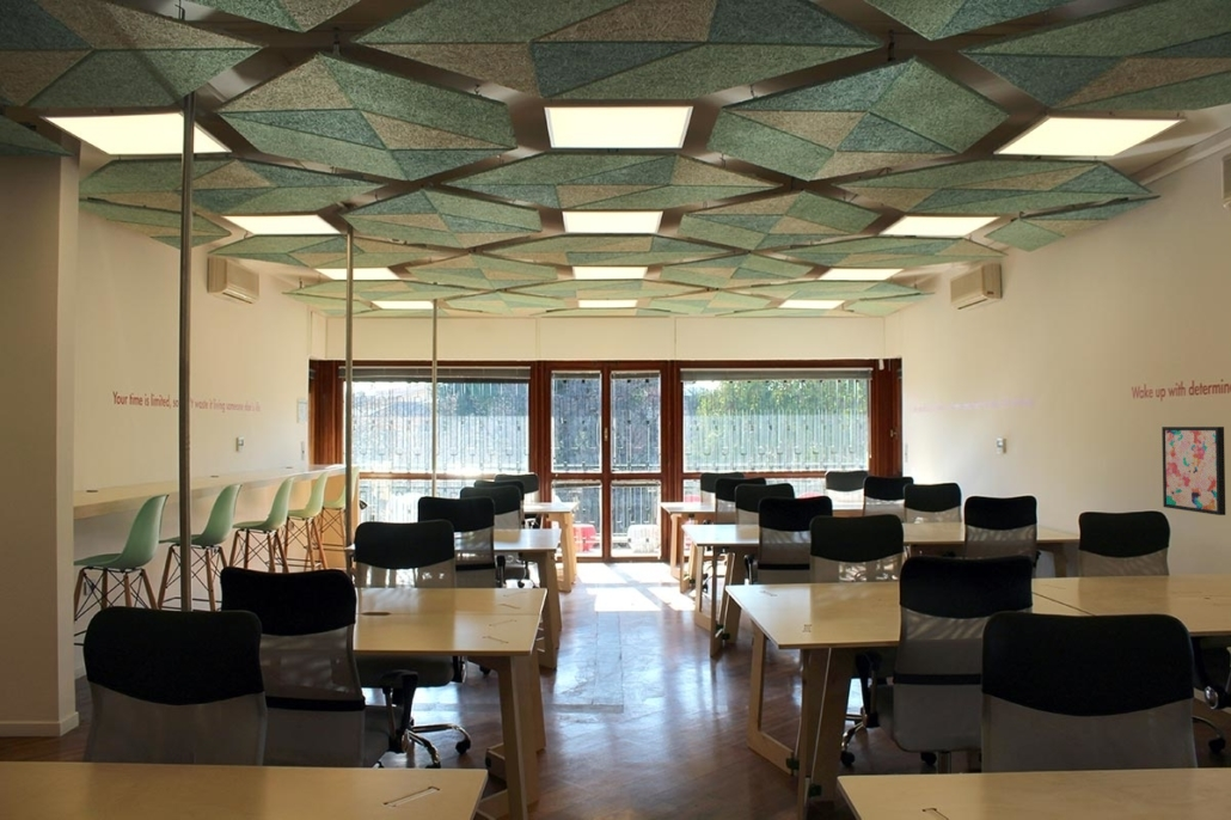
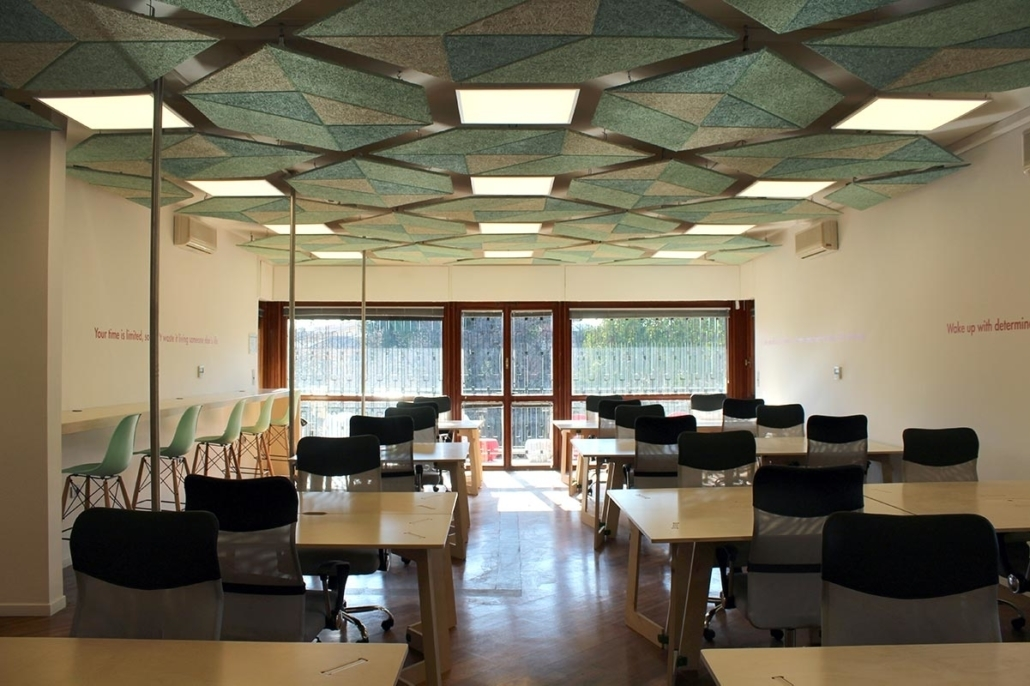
- wall art [1160,426,1226,516]
